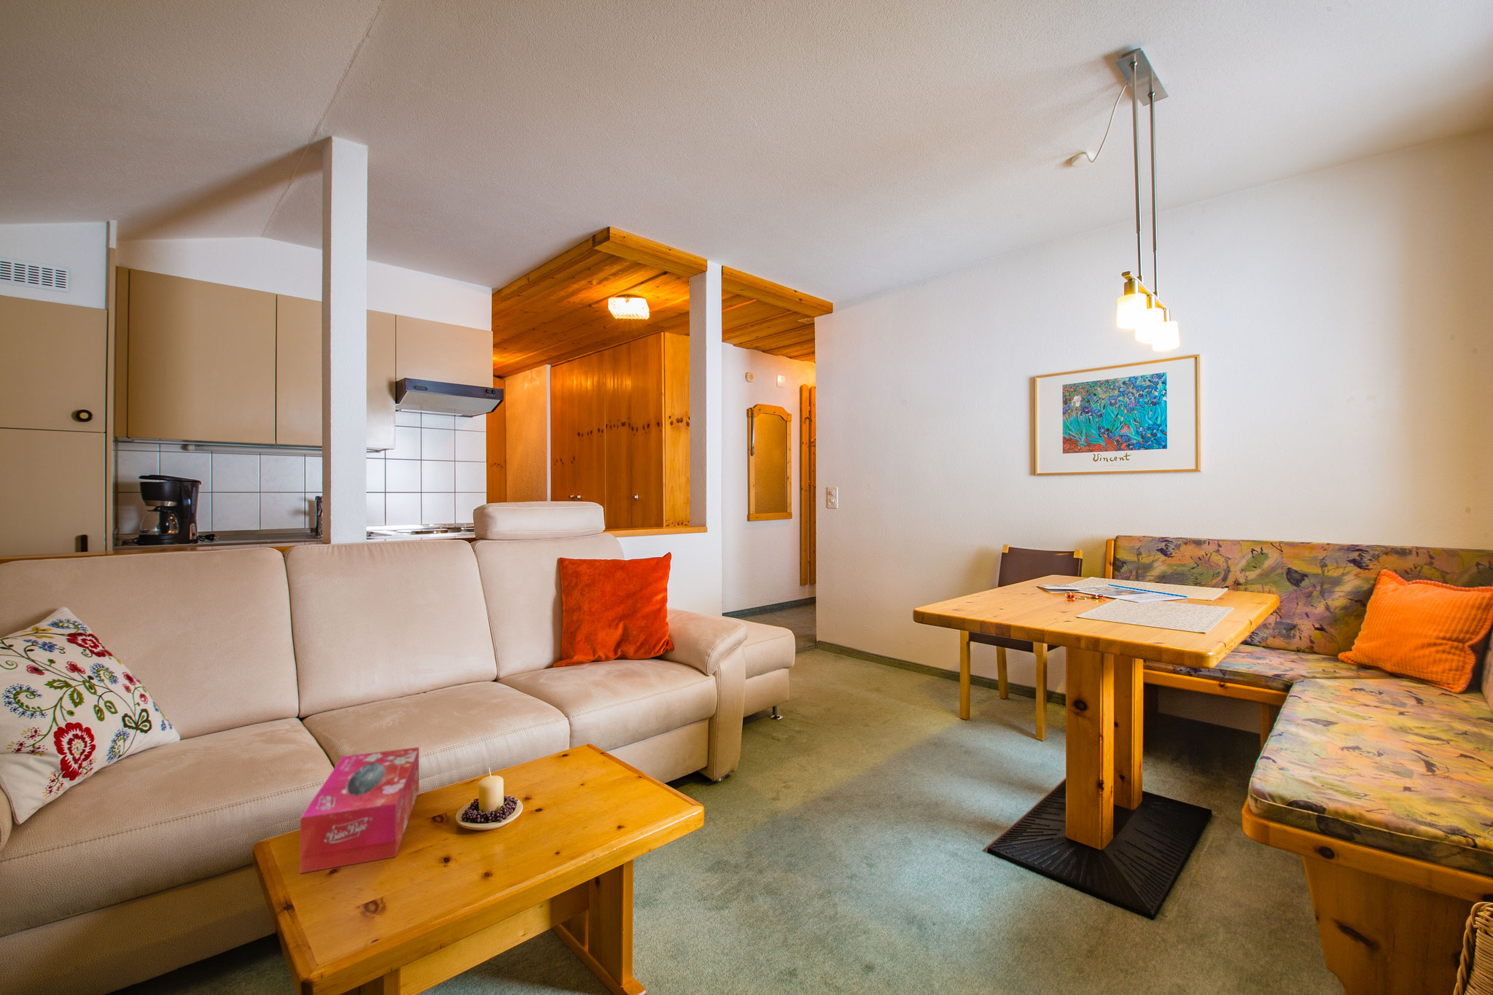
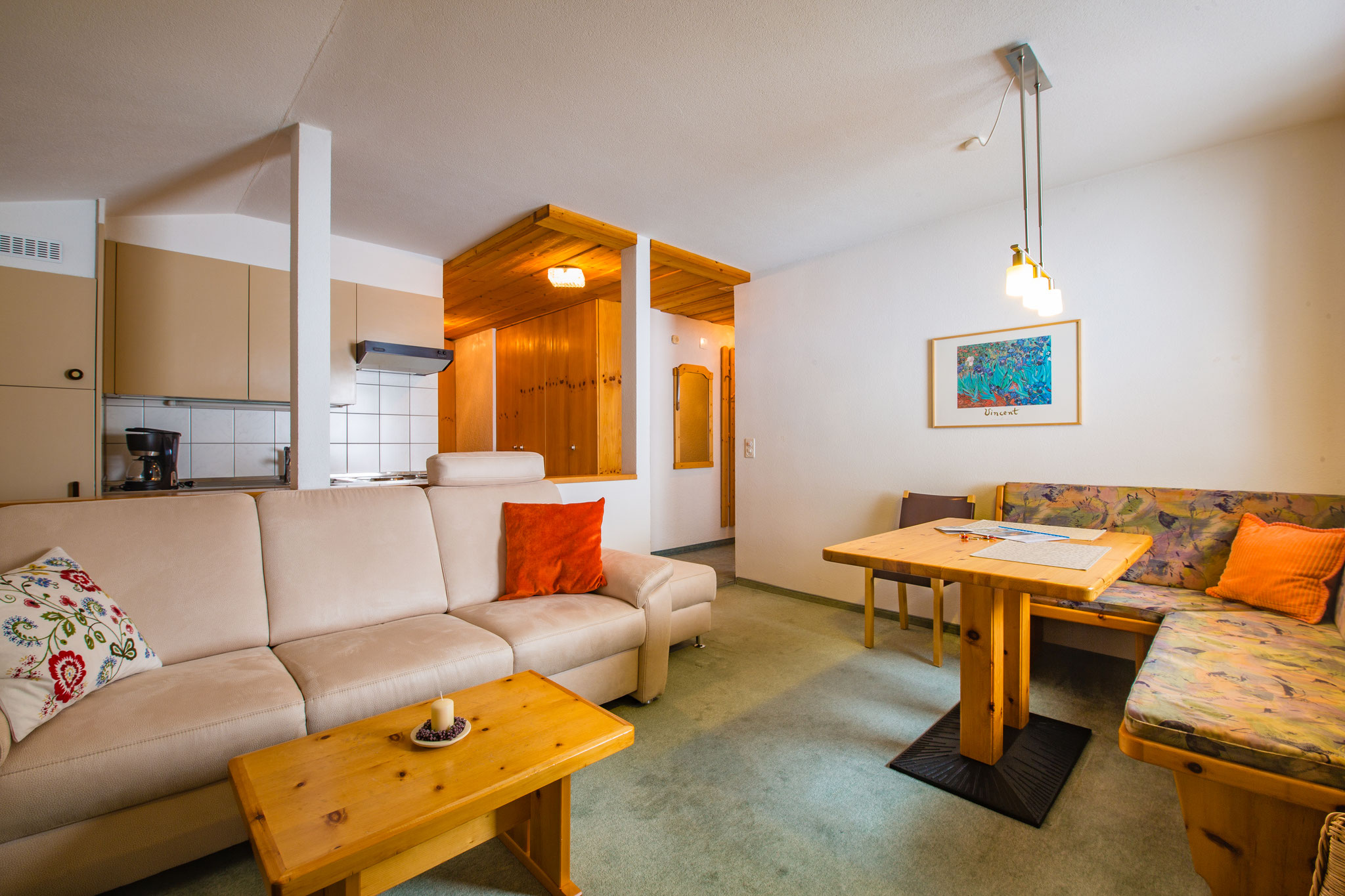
- tissue box [300,746,420,874]
